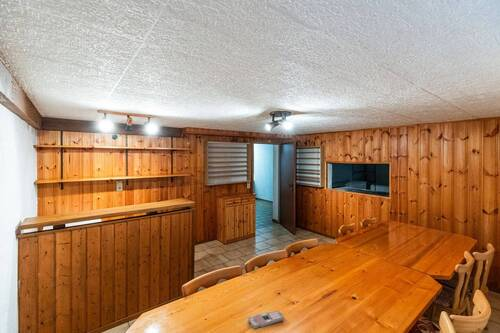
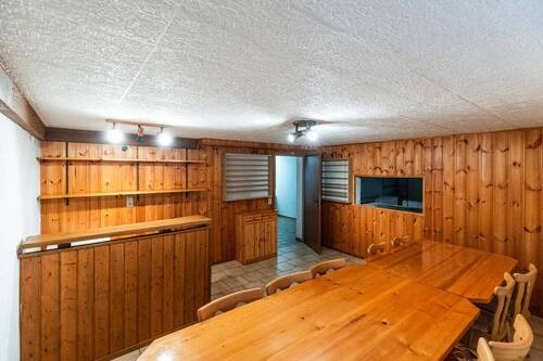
- remote control [247,310,285,330]
